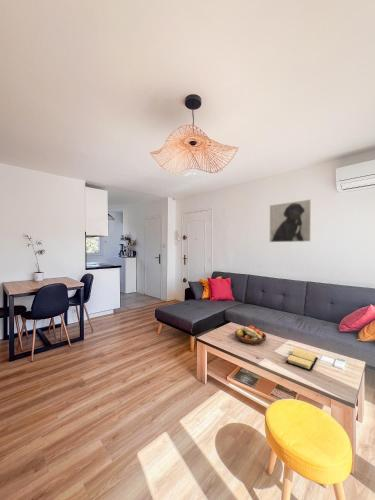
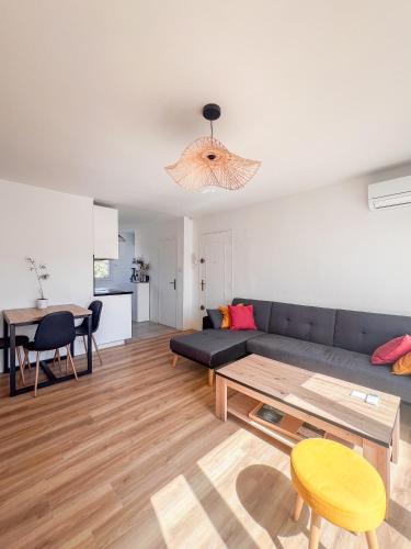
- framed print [269,198,312,243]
- fruit bowl [234,325,267,345]
- book [285,347,319,372]
